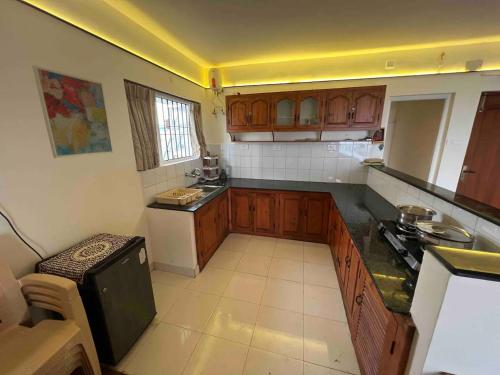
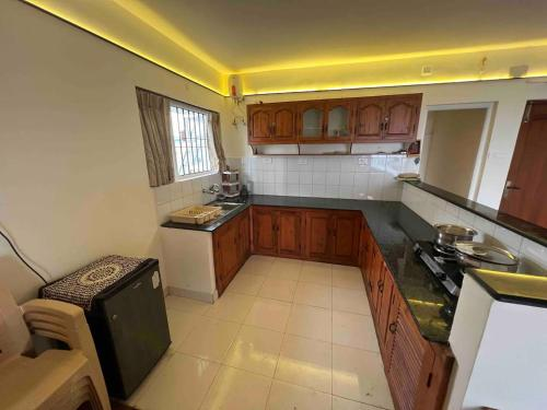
- wall art [31,65,114,159]
